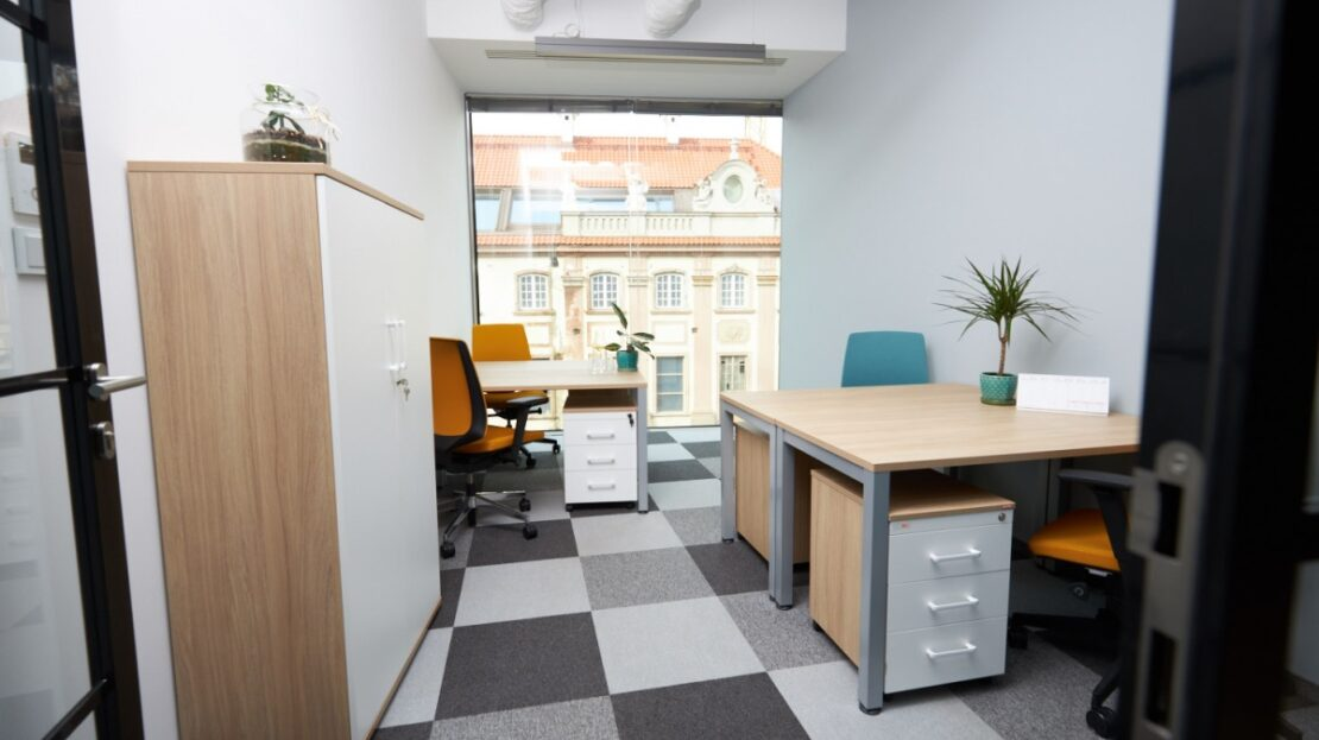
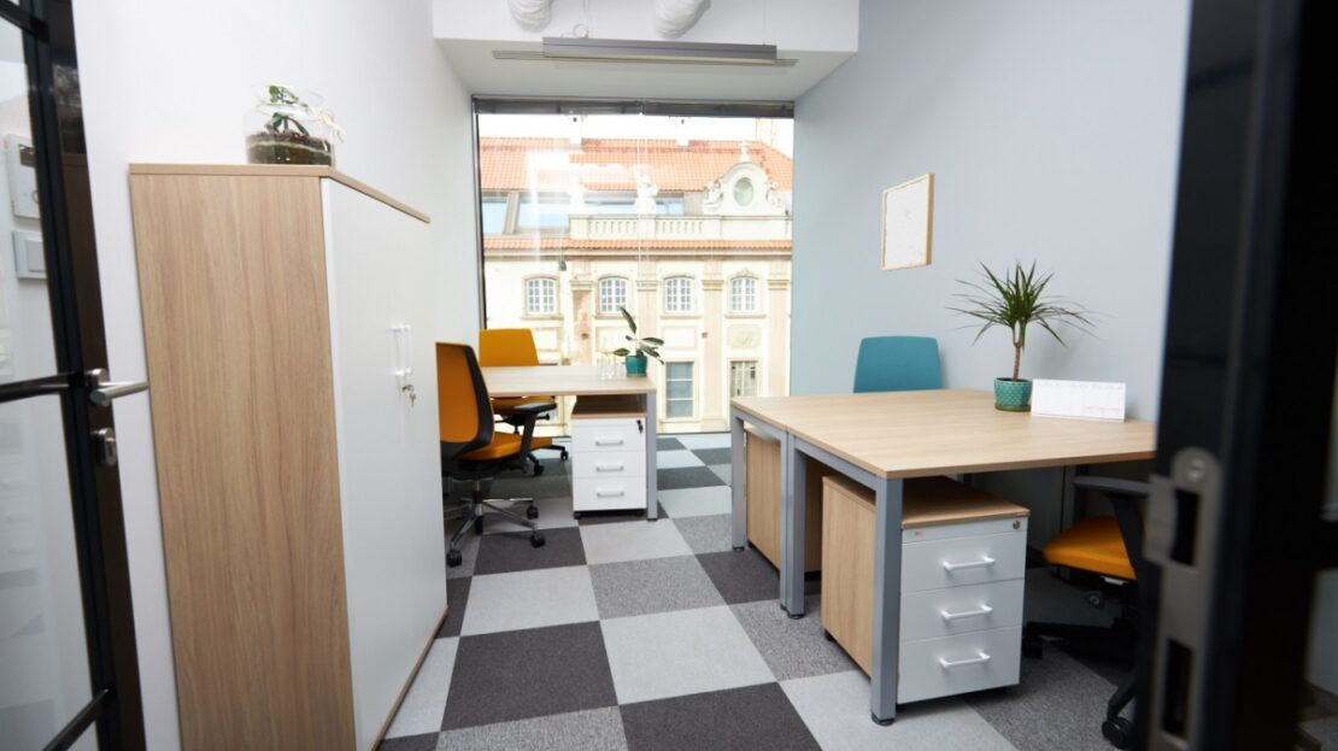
+ wall art [880,172,935,272]
